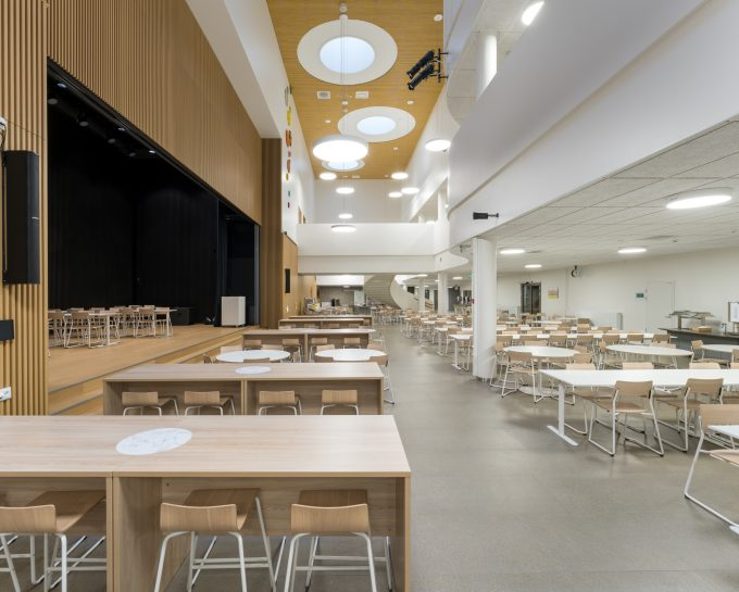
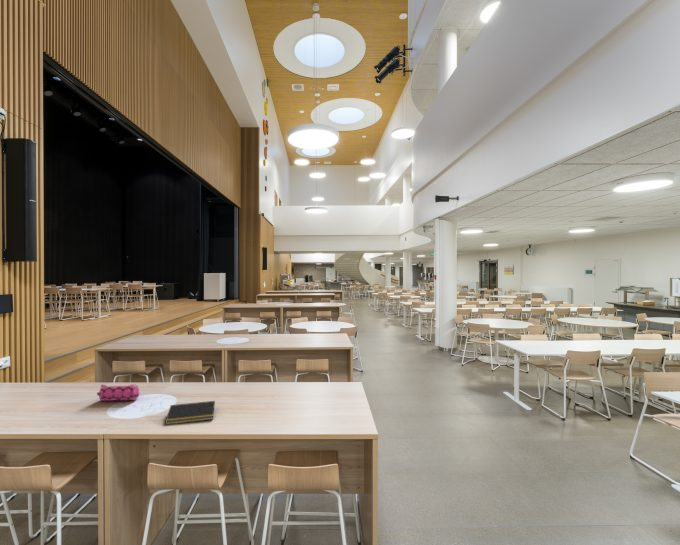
+ notepad [164,400,216,426]
+ pencil case [96,383,140,402]
